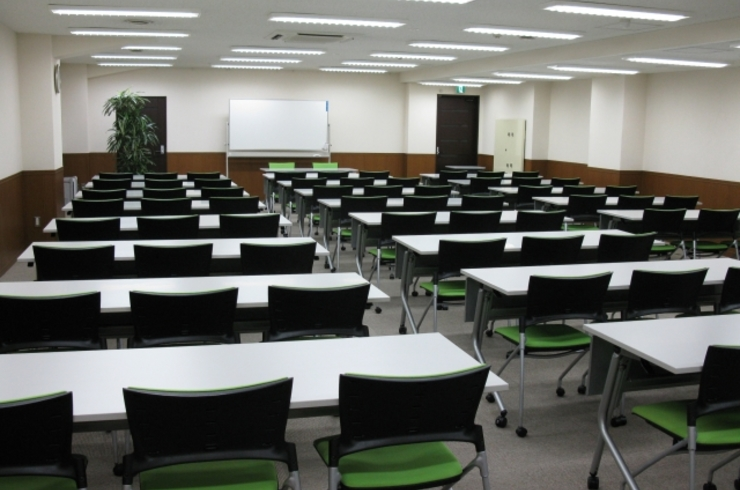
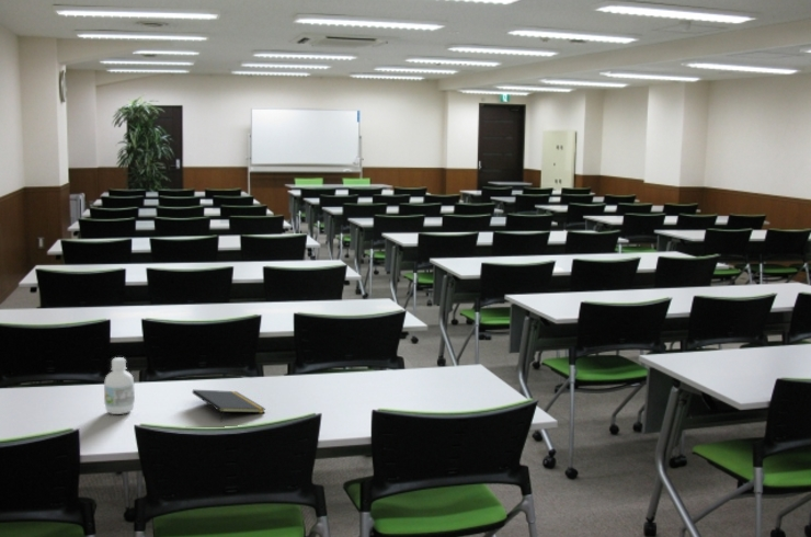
+ notepad [191,389,266,423]
+ bottle [103,356,136,415]
